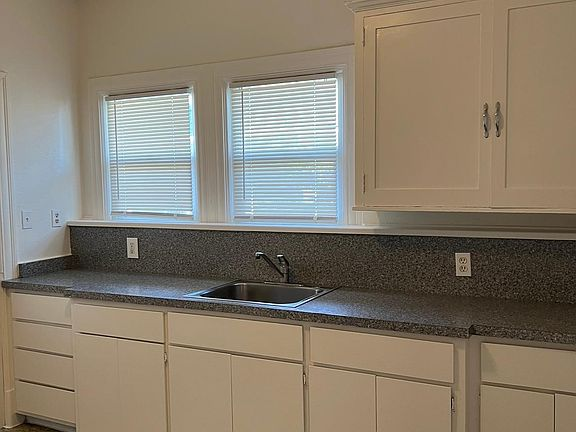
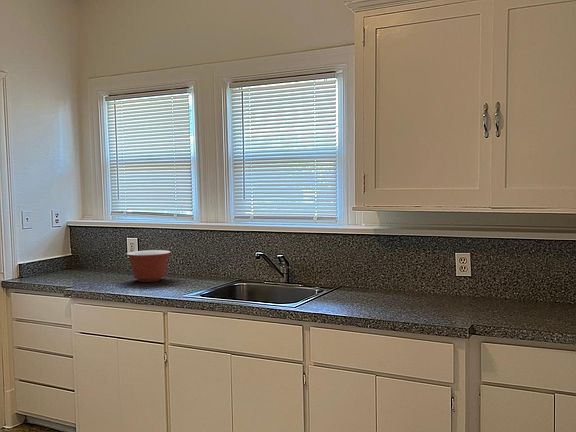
+ mixing bowl [125,249,172,283]
